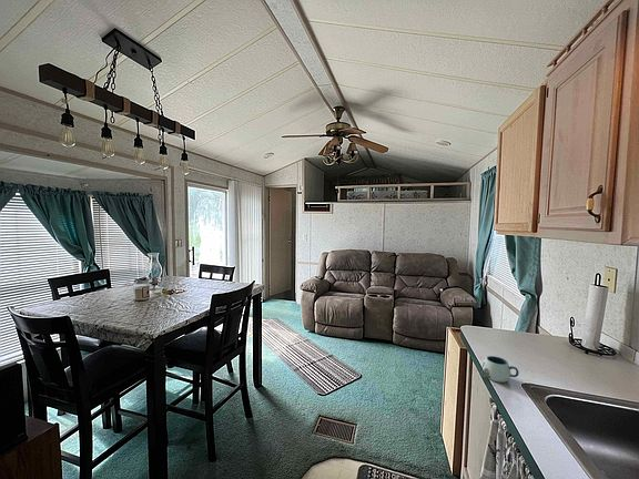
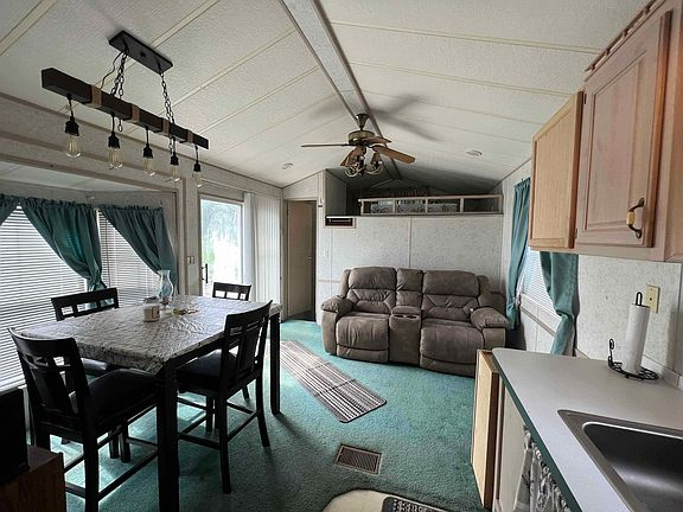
- mug [481,355,520,384]
